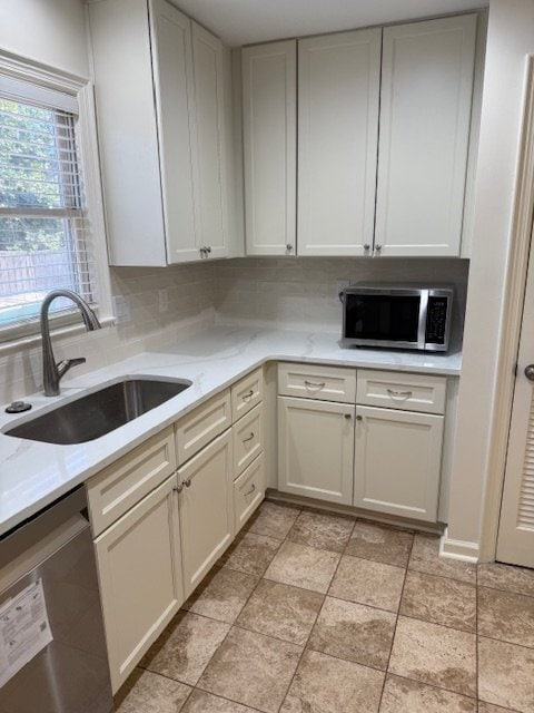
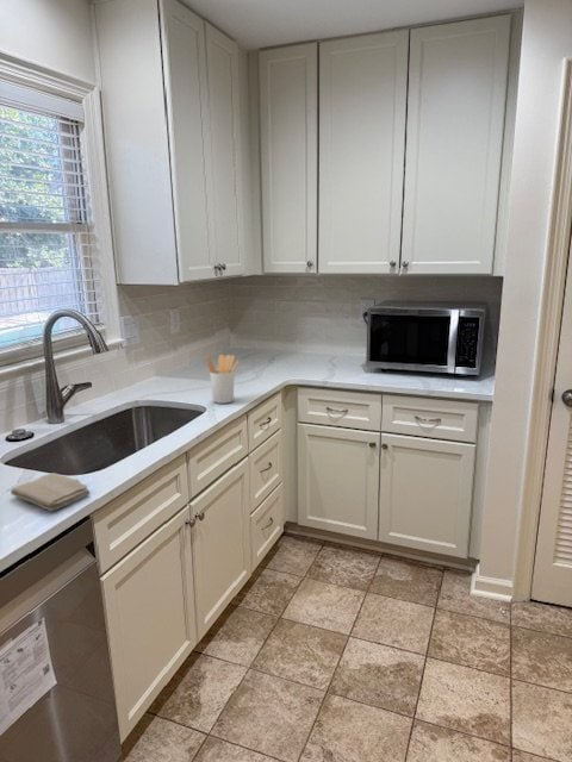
+ utensil holder [205,354,241,405]
+ washcloth [10,471,92,513]
